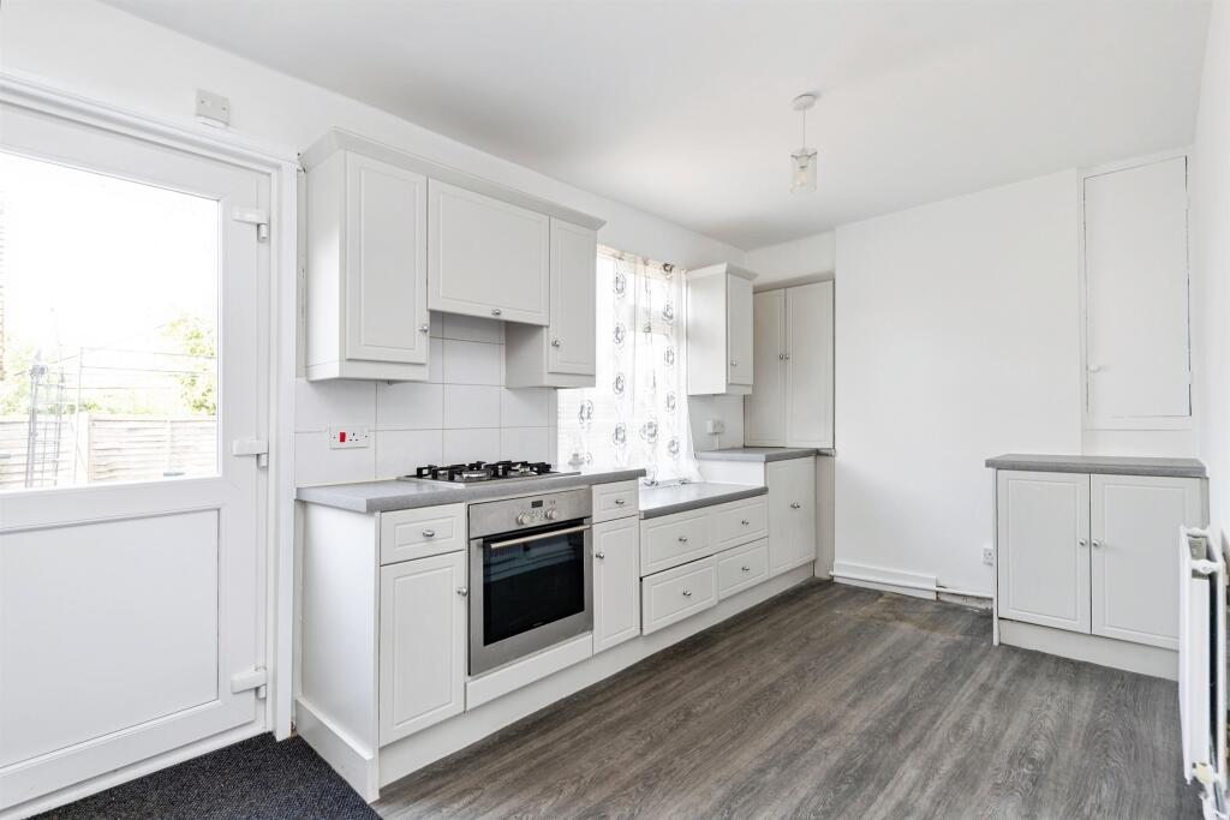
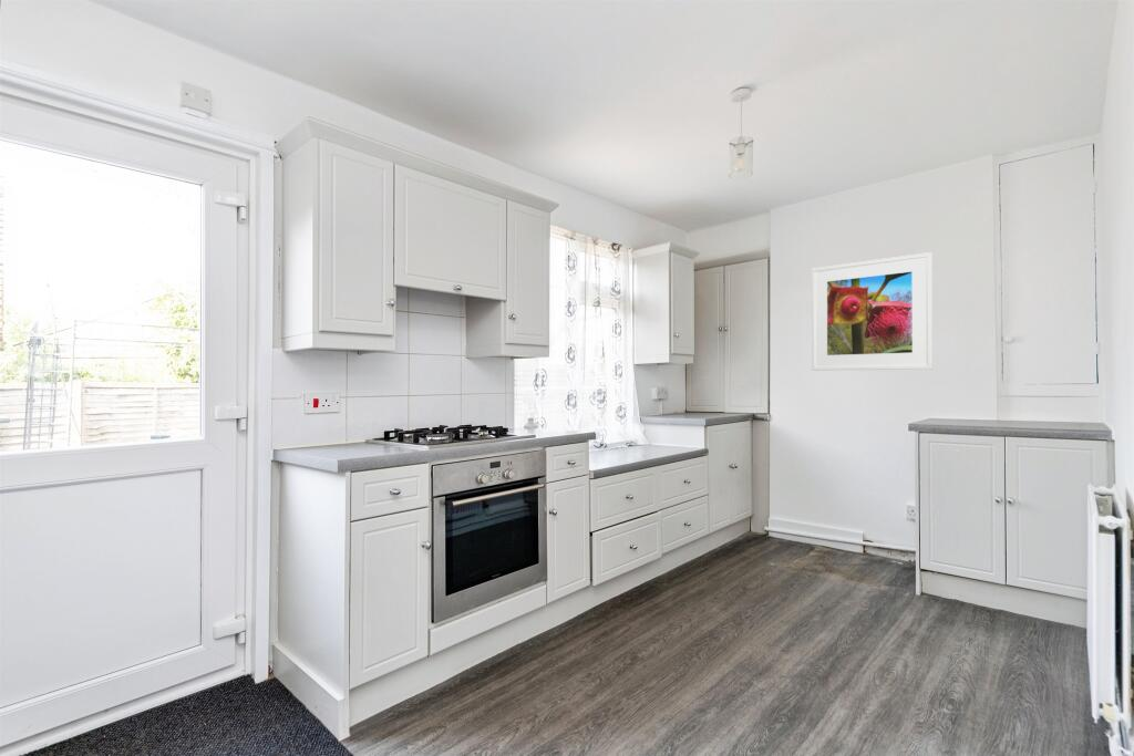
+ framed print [811,251,934,372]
